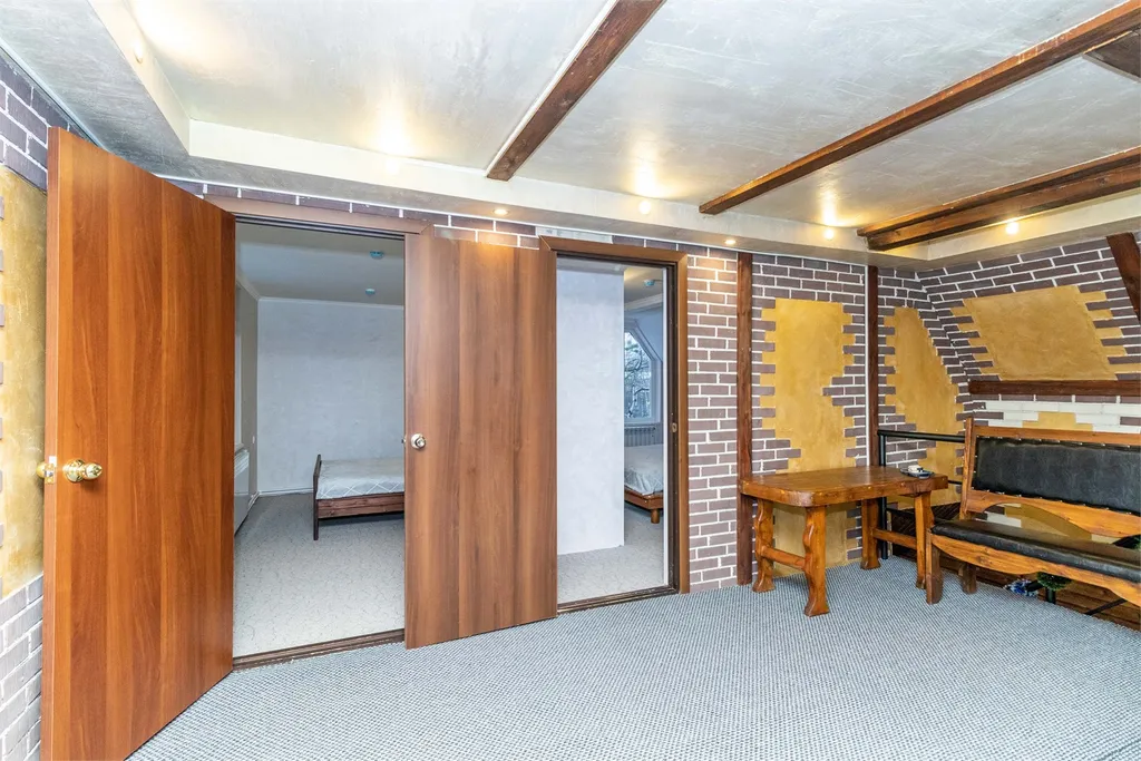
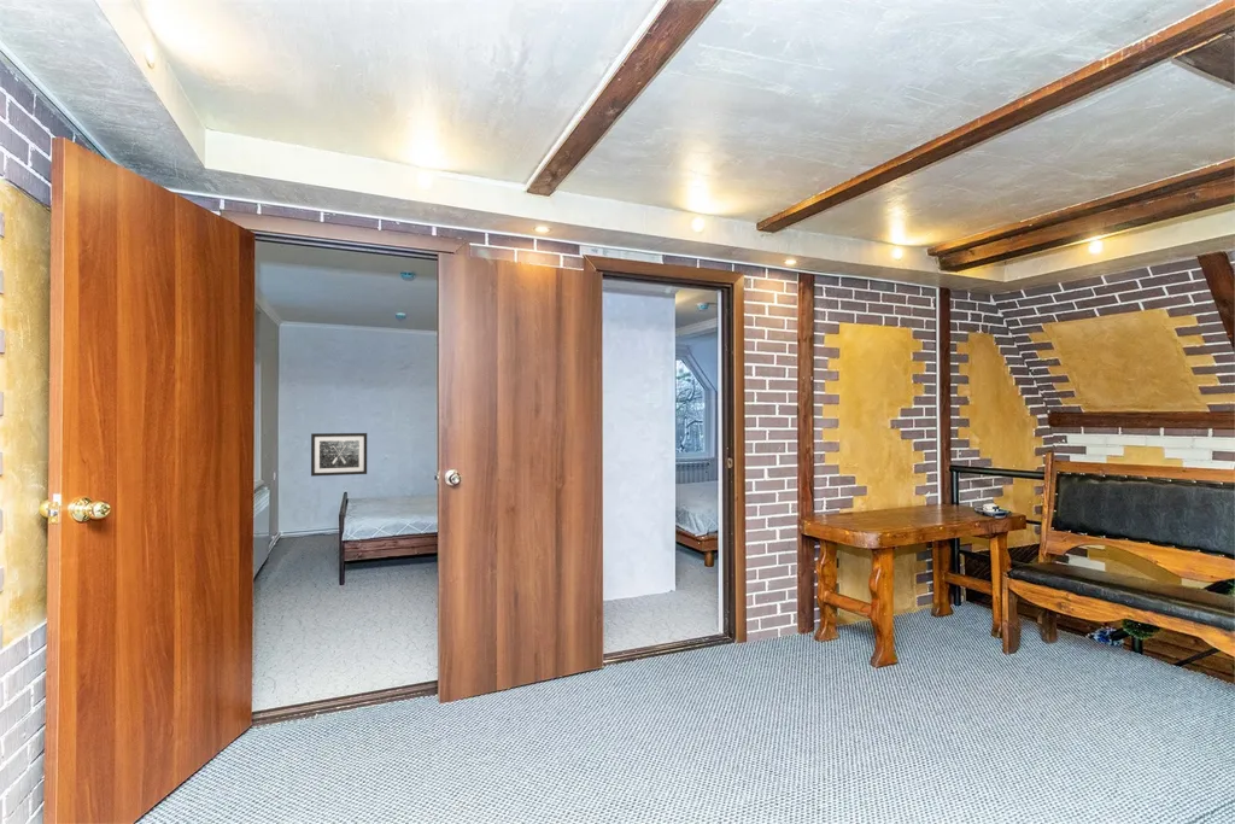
+ wall art [310,432,368,478]
